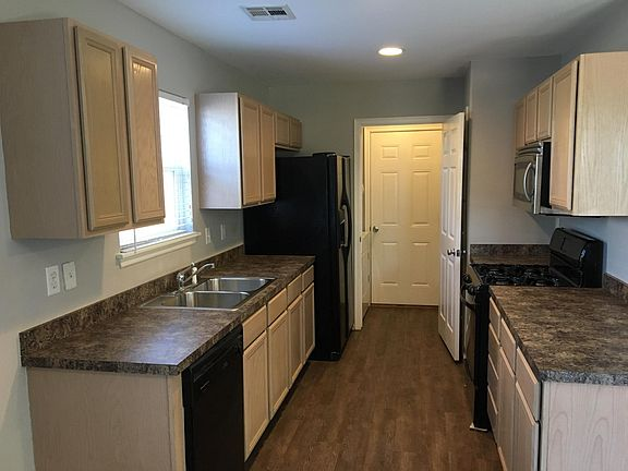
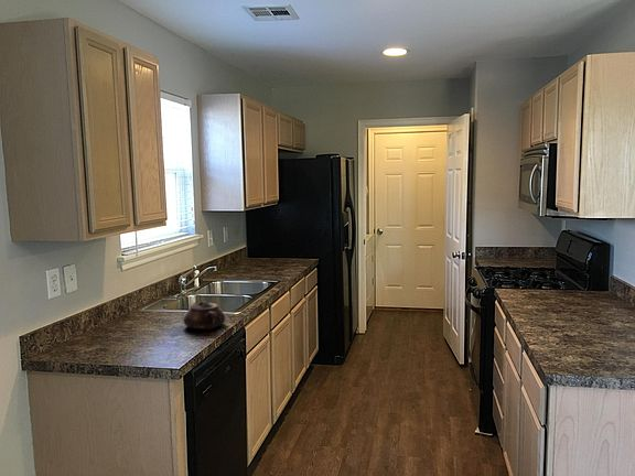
+ teapot [182,300,226,331]
